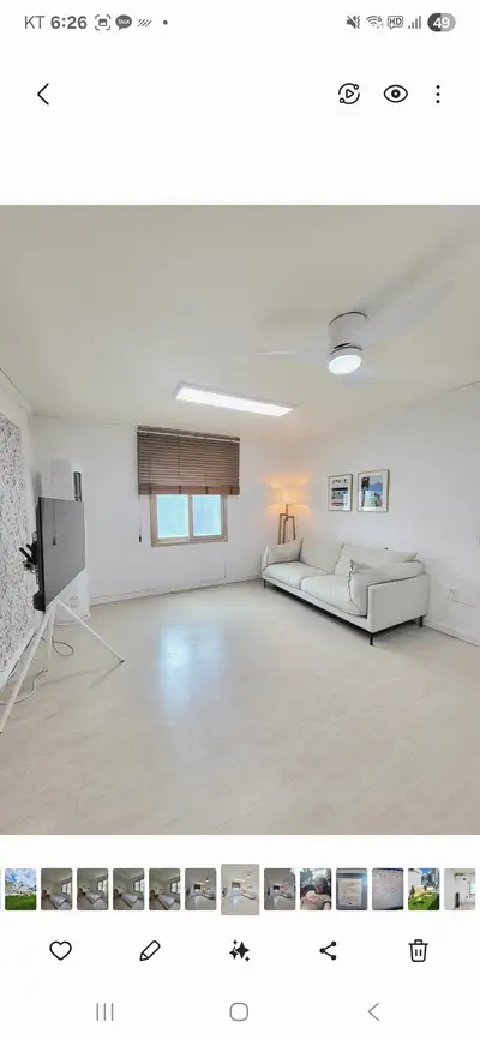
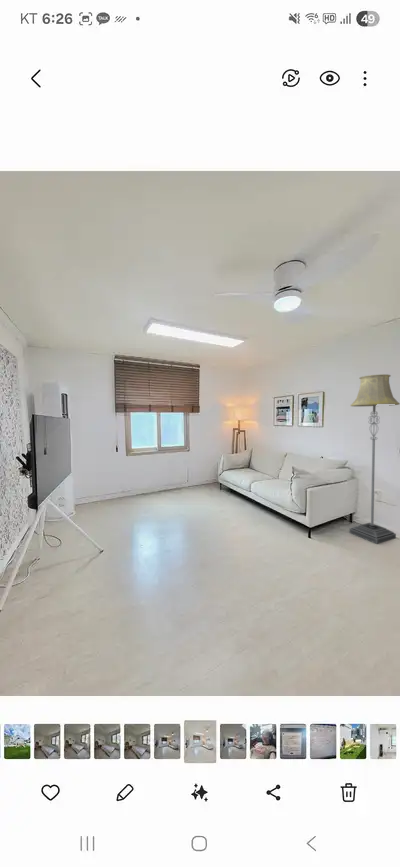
+ floor lamp [348,373,400,545]
